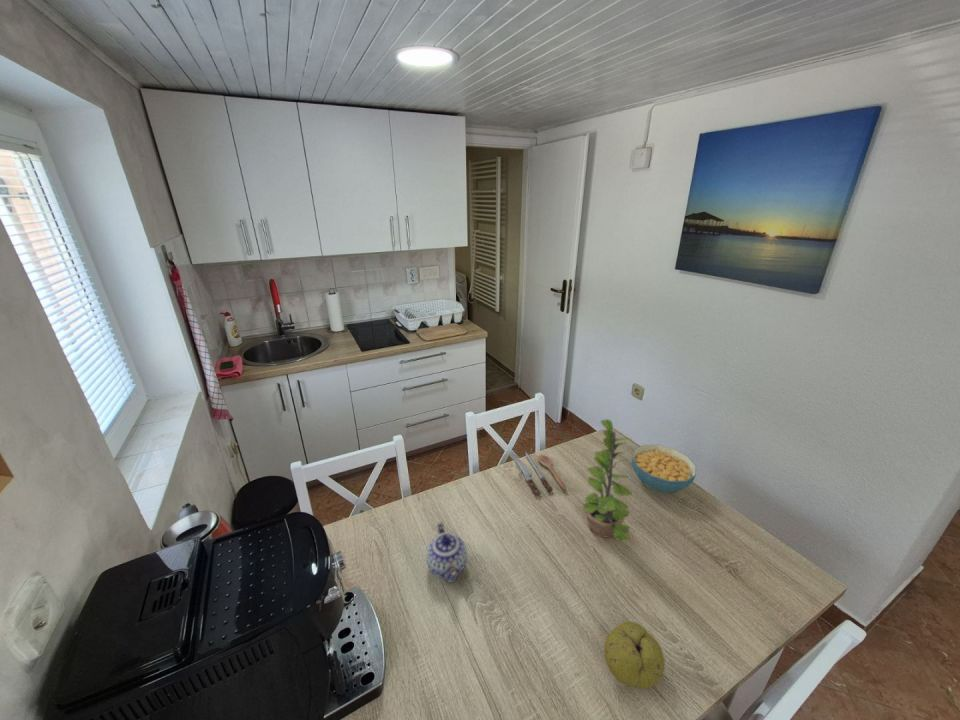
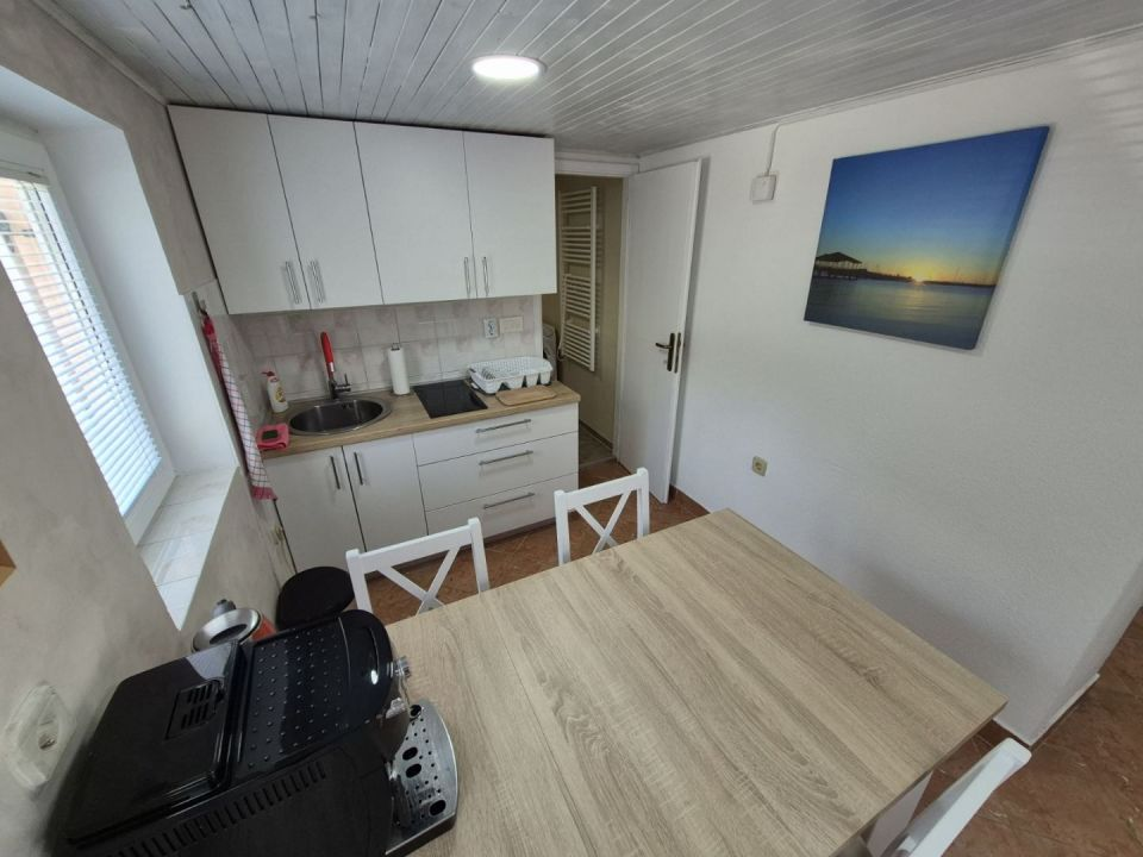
- fruit [603,620,666,690]
- teapot [425,521,468,584]
- spoon [510,451,567,497]
- plant [581,418,633,542]
- cereal bowl [631,444,697,494]
